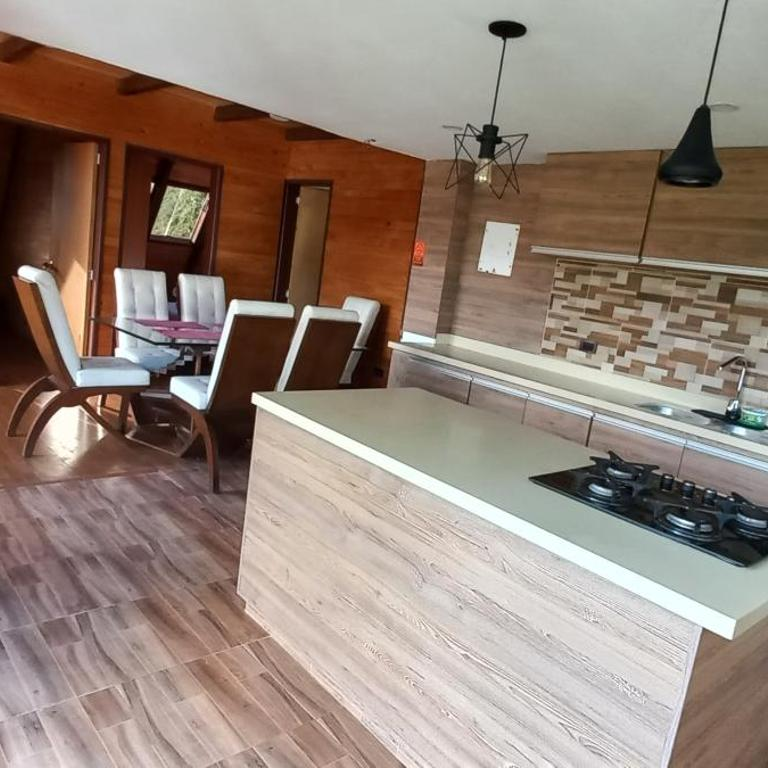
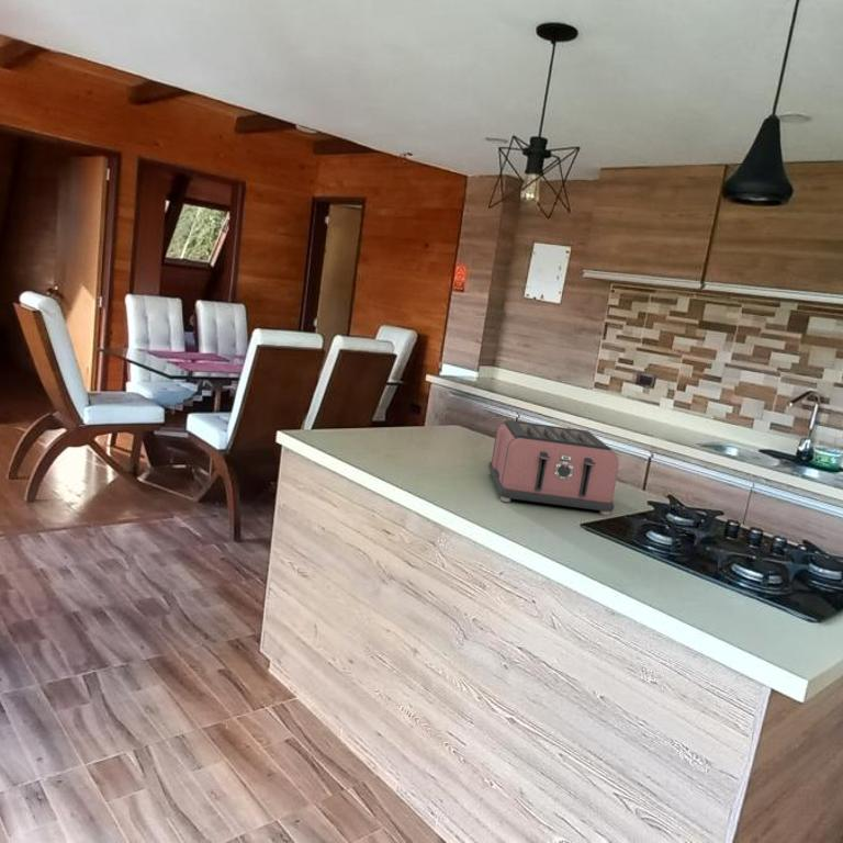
+ toaster [487,419,619,517]
